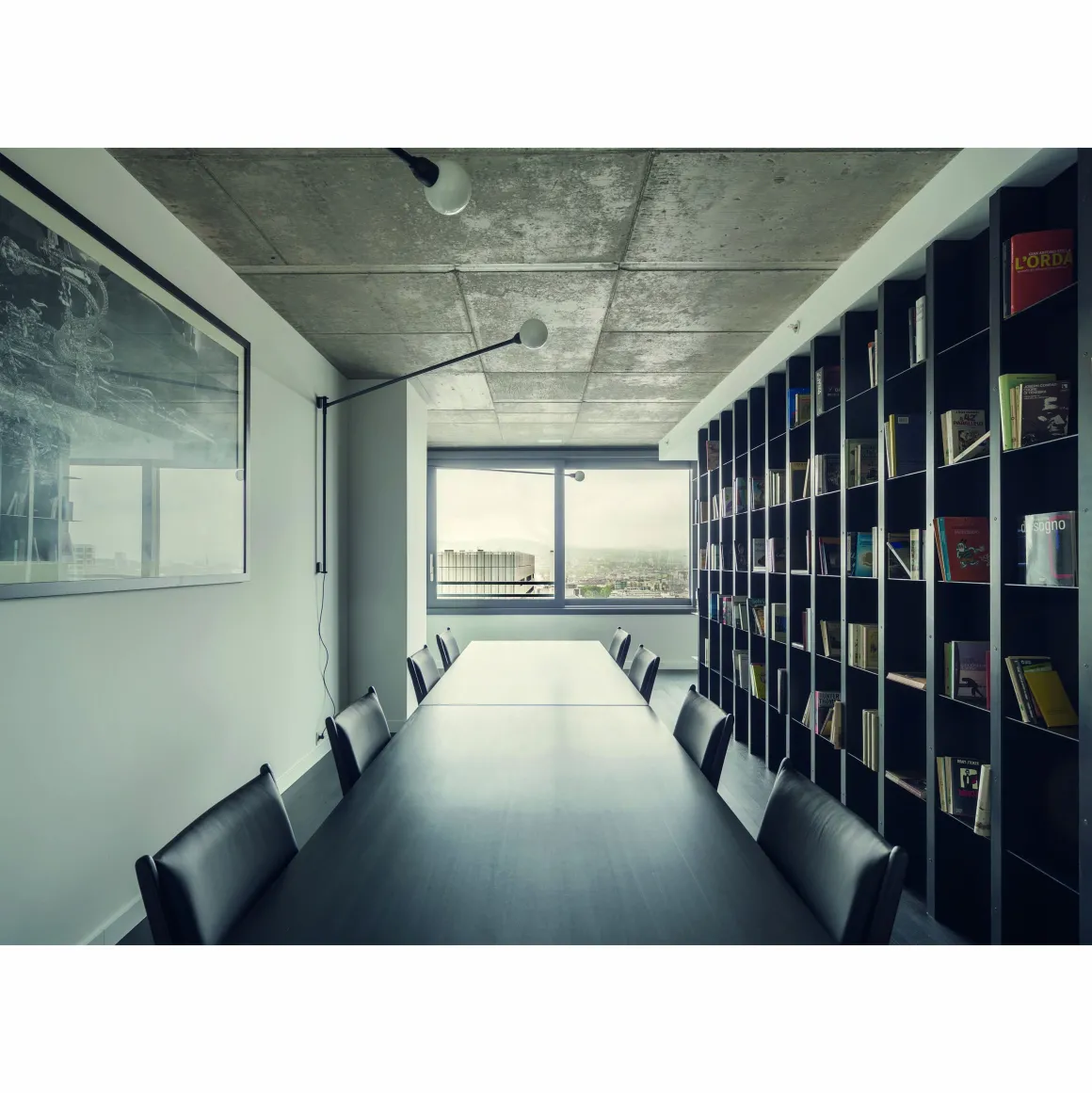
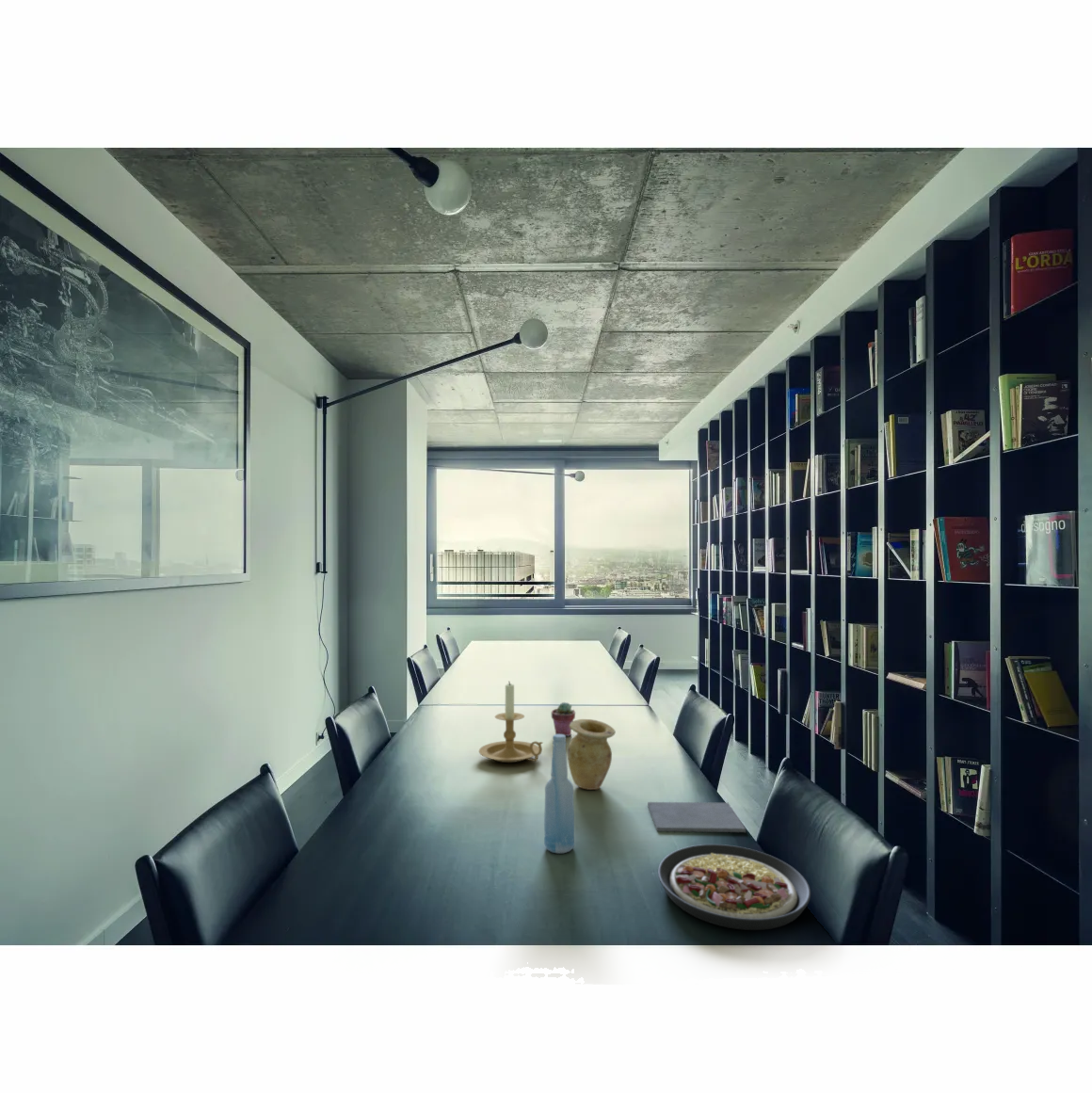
+ plate [657,844,811,931]
+ potted succulent [551,701,576,737]
+ bottle [543,733,575,855]
+ candle holder [478,681,544,763]
+ notepad [647,801,747,834]
+ vase [567,718,617,791]
